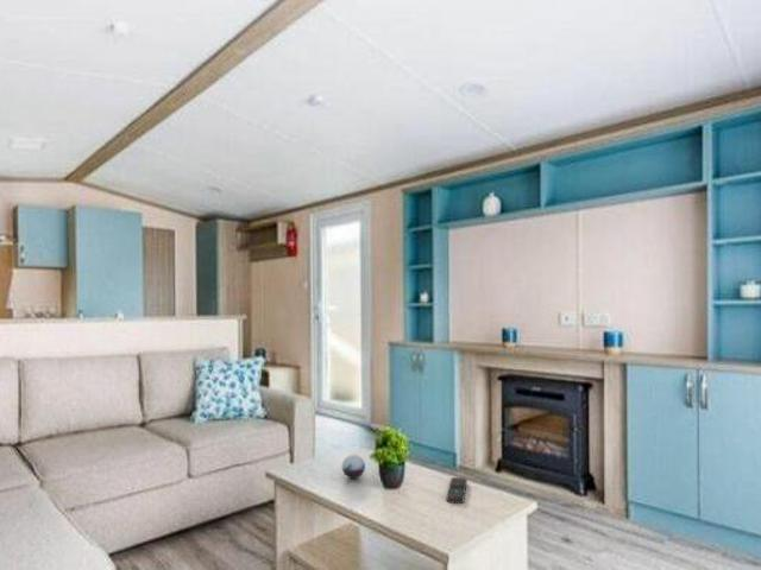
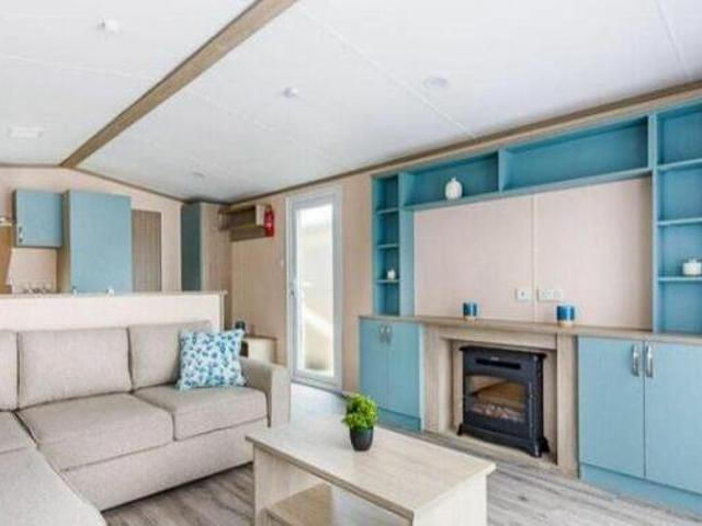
- decorative orb [341,454,366,480]
- remote control [446,476,468,505]
